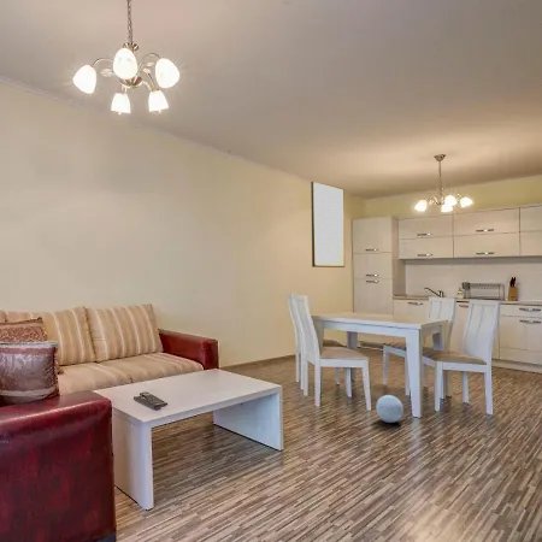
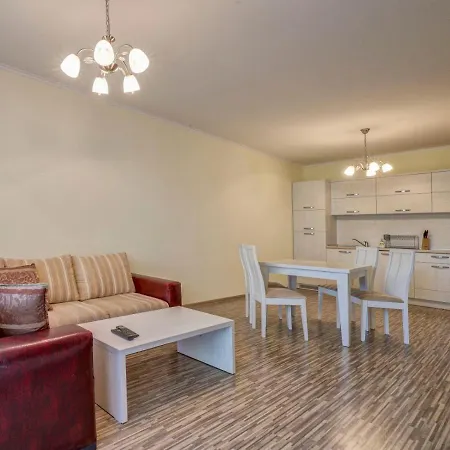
- home mirror [310,181,346,269]
- ball [375,394,405,424]
